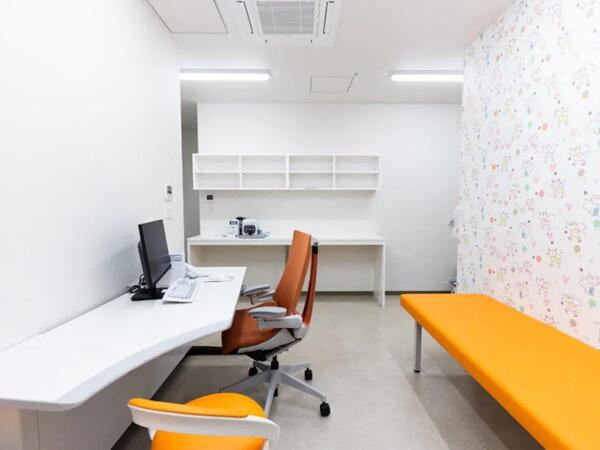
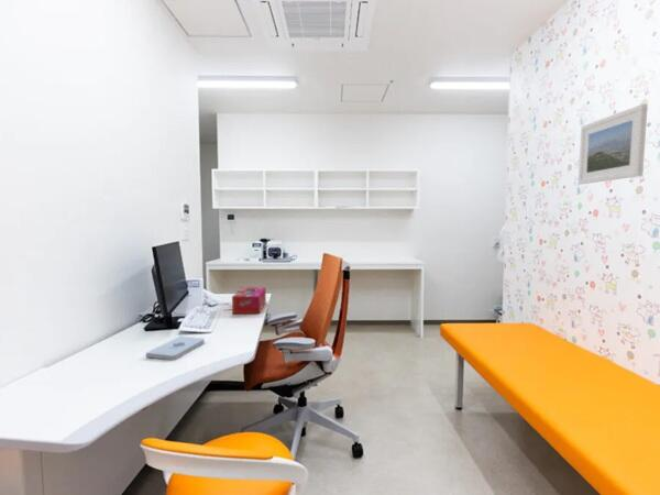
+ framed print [578,103,649,185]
+ notepad [145,336,206,361]
+ tissue box [231,286,267,315]
